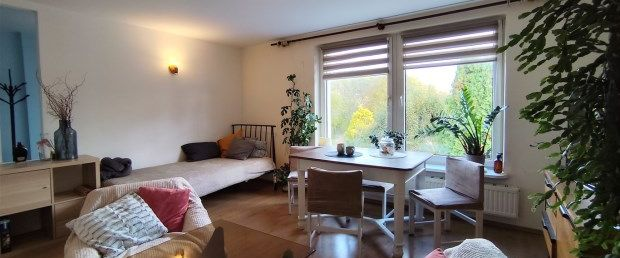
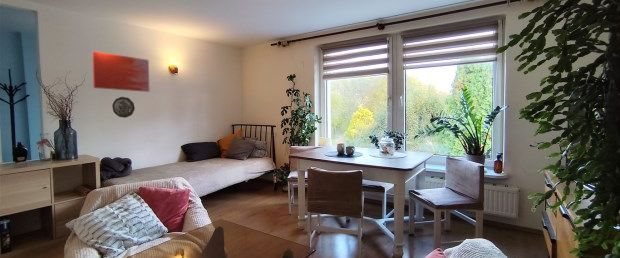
+ decorative plate [111,96,136,119]
+ wall art [91,50,150,93]
